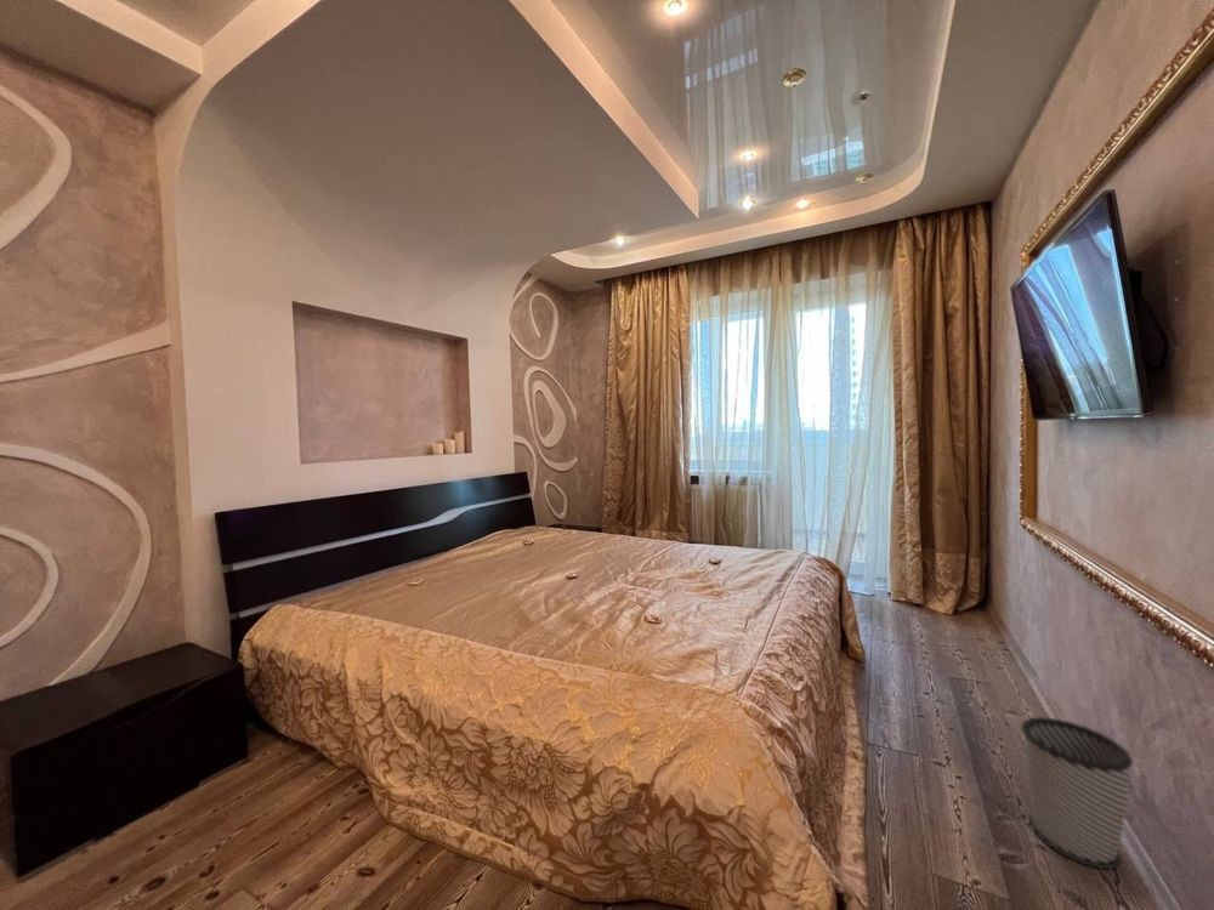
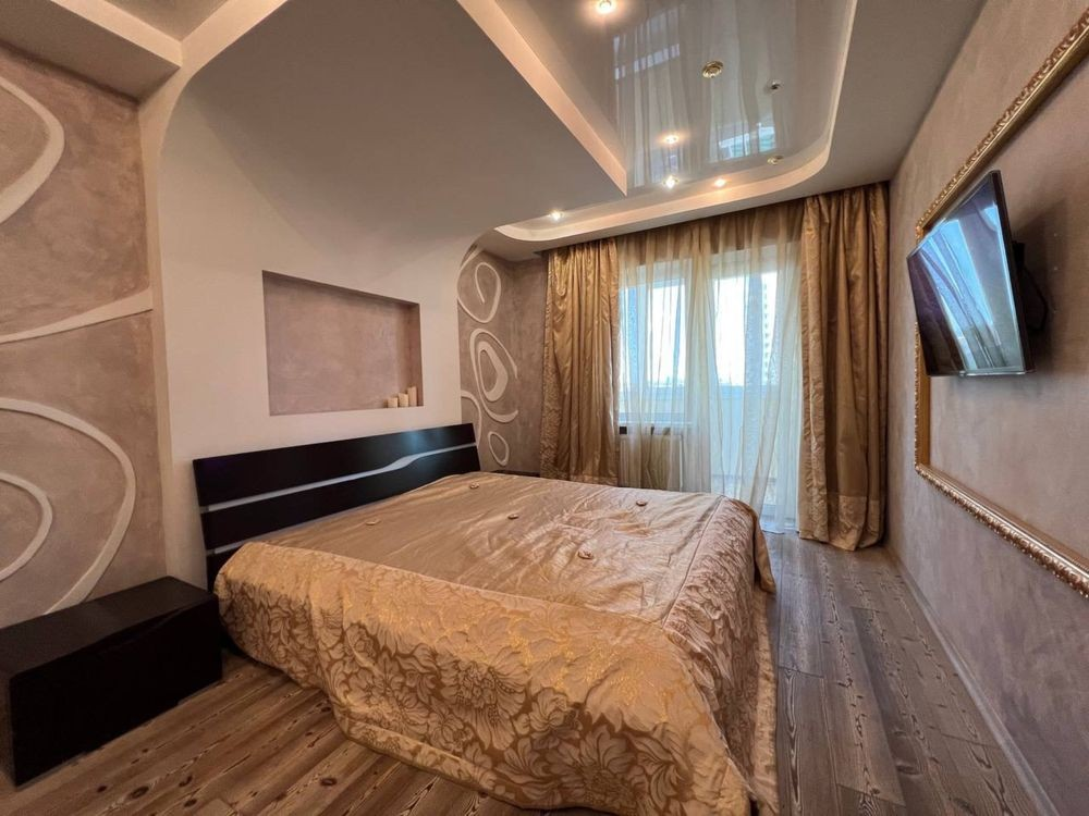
- wastebasket [1020,716,1134,870]
